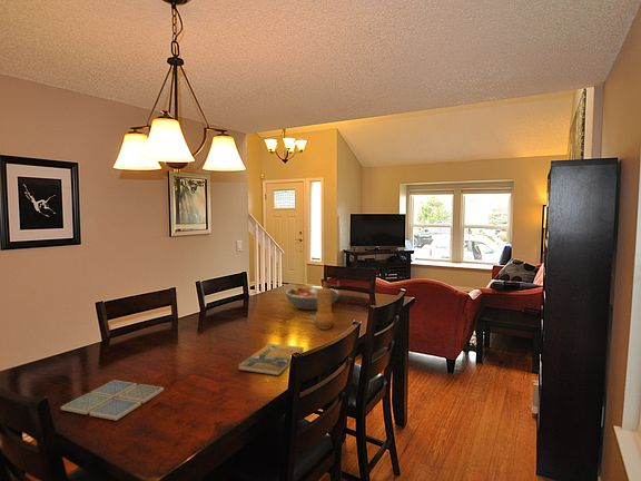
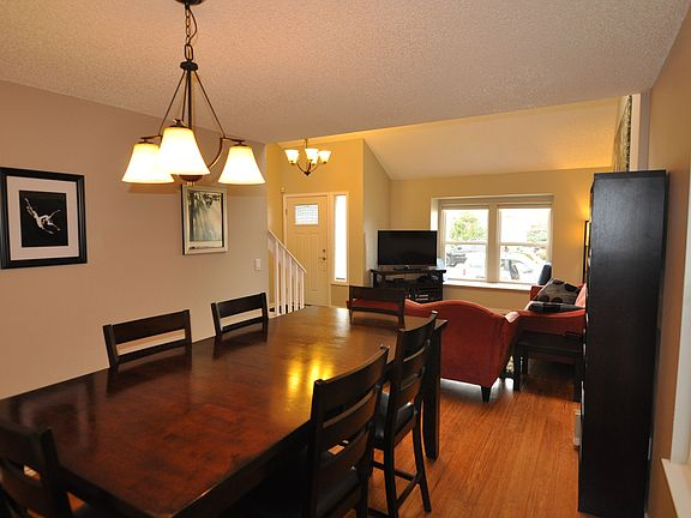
- pepper mill [313,281,341,331]
- drink coaster [60,379,165,422]
- fruit bowl [284,286,341,311]
- booklet [237,342,305,376]
